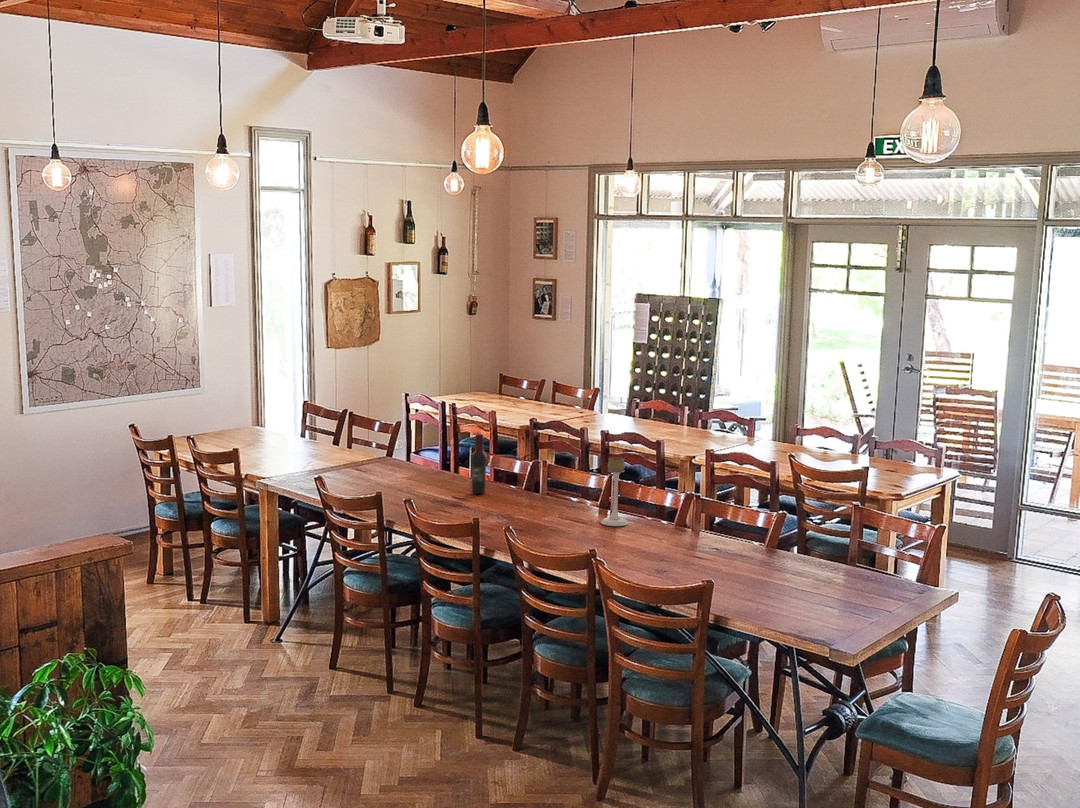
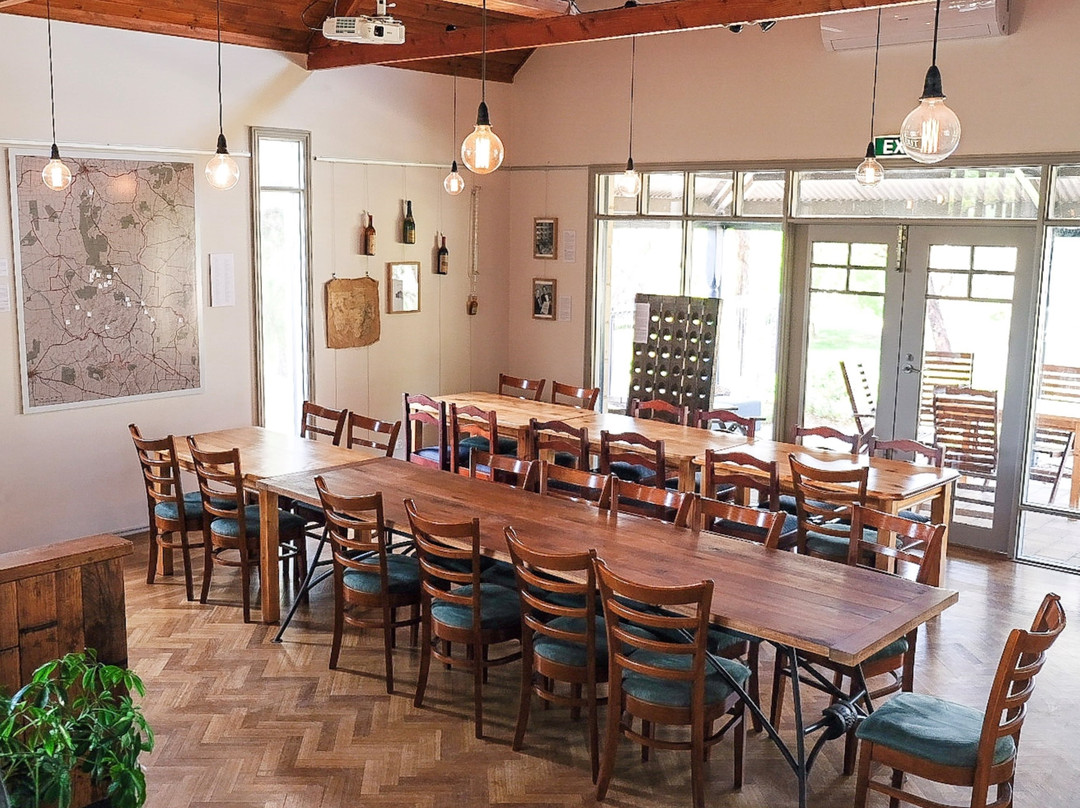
- wine bottle [470,433,488,495]
- candle holder [600,456,629,527]
